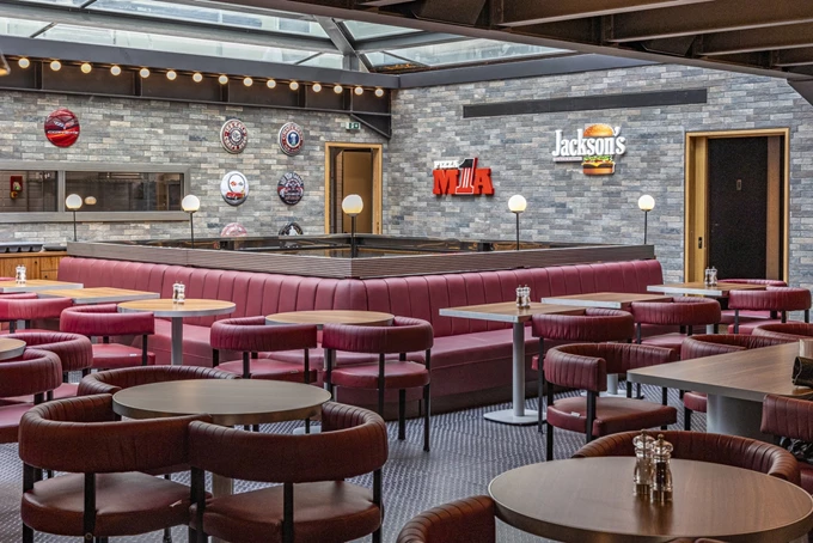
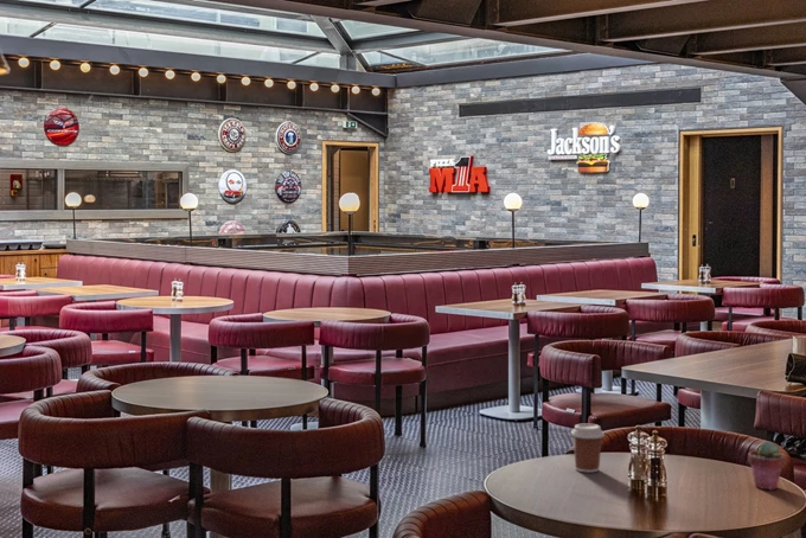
+ potted succulent [747,440,787,491]
+ coffee cup [570,423,606,474]
